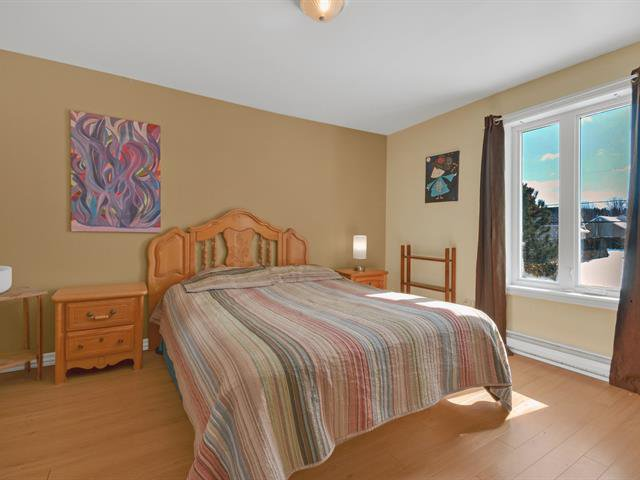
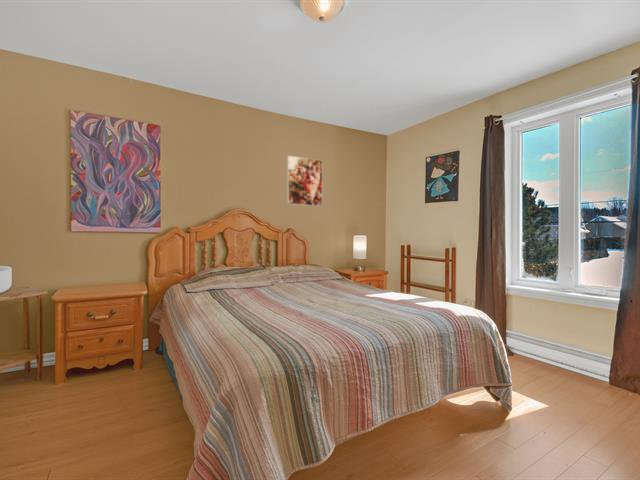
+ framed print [286,155,323,207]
